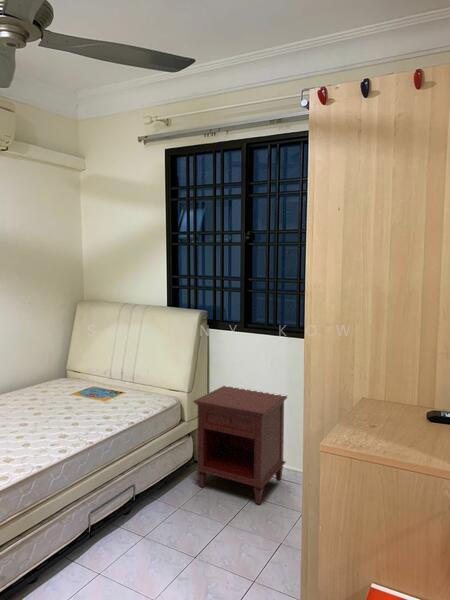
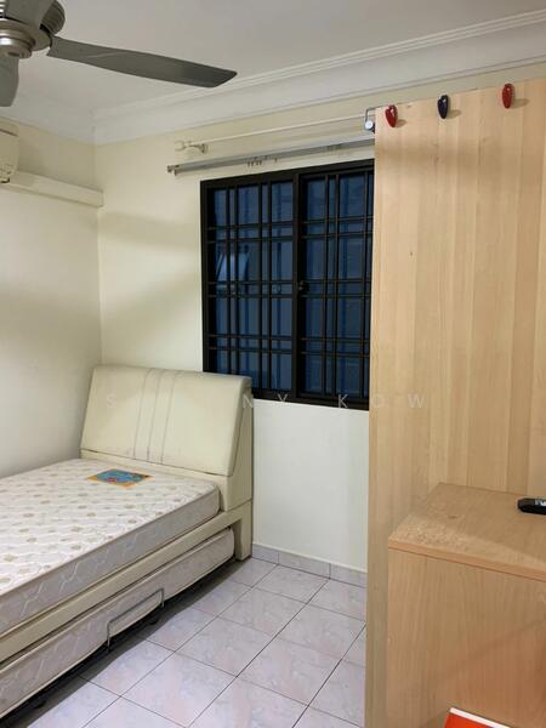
- nightstand [192,385,288,505]
